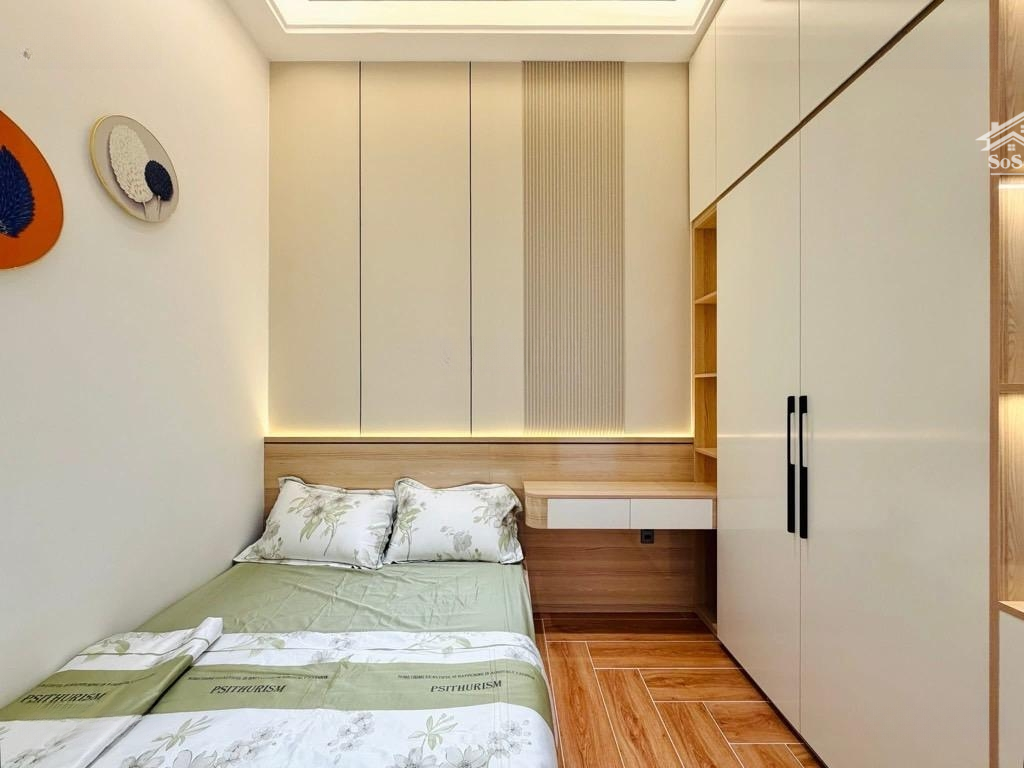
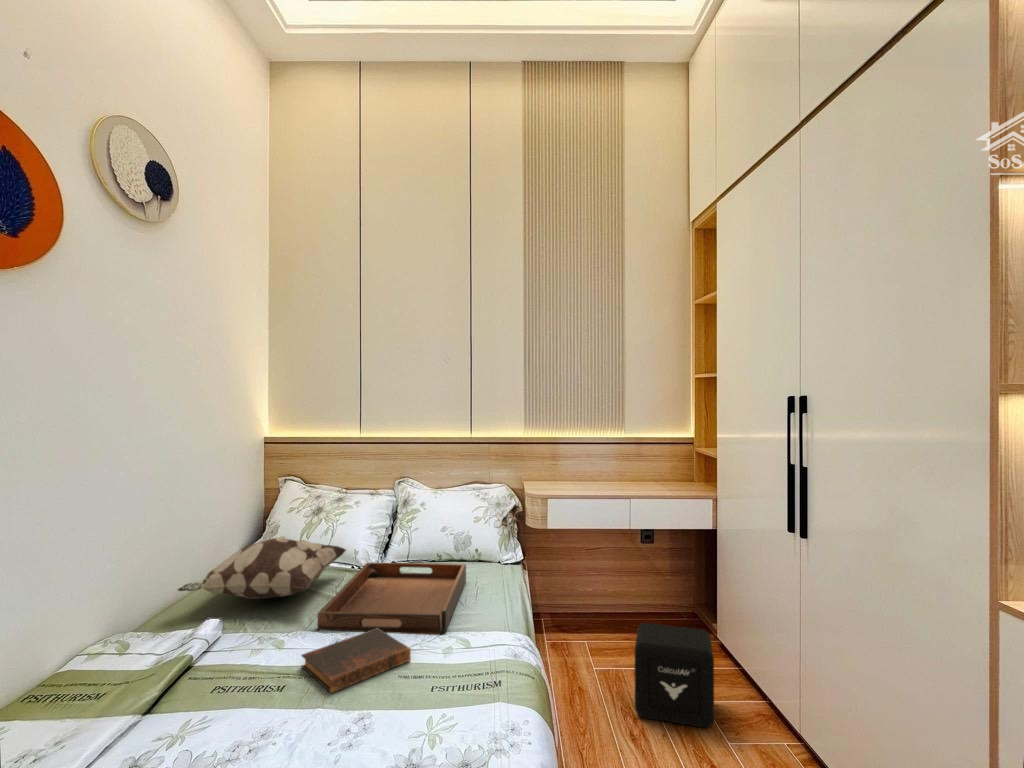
+ decorative pillow [177,535,347,600]
+ air purifier [634,622,715,728]
+ serving tray [317,562,467,636]
+ book [300,628,412,694]
